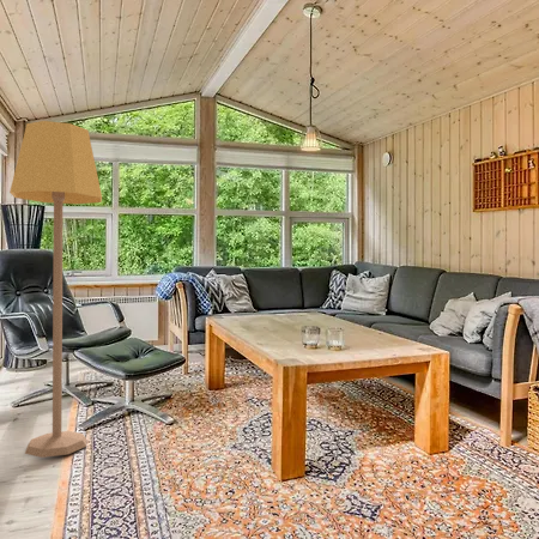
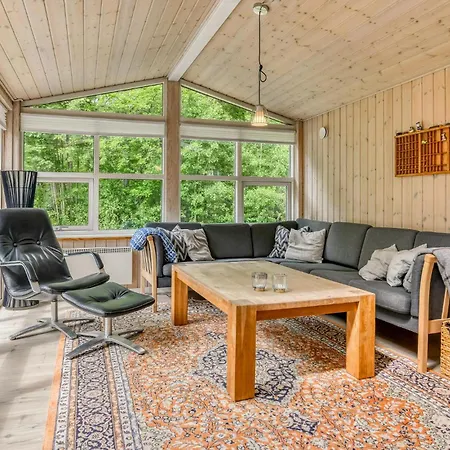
- lamp [8,120,103,459]
